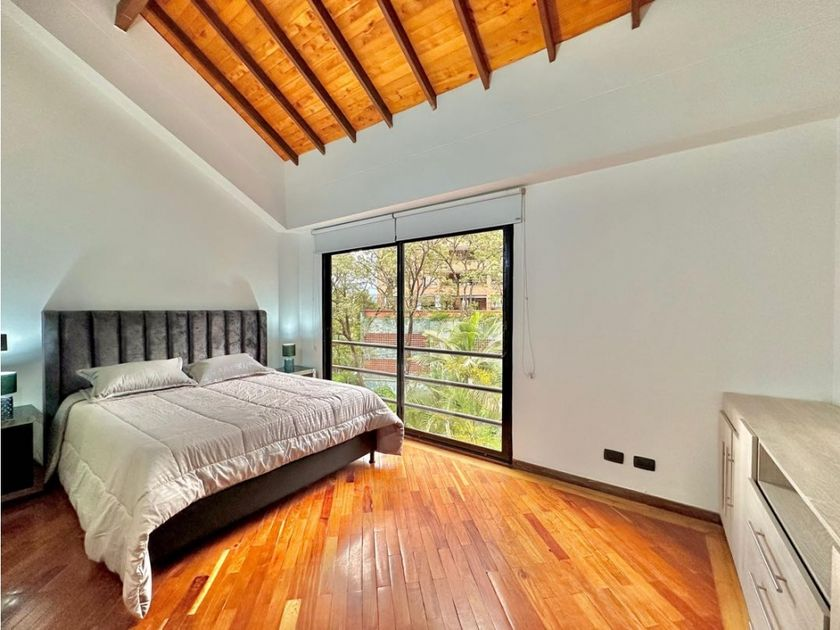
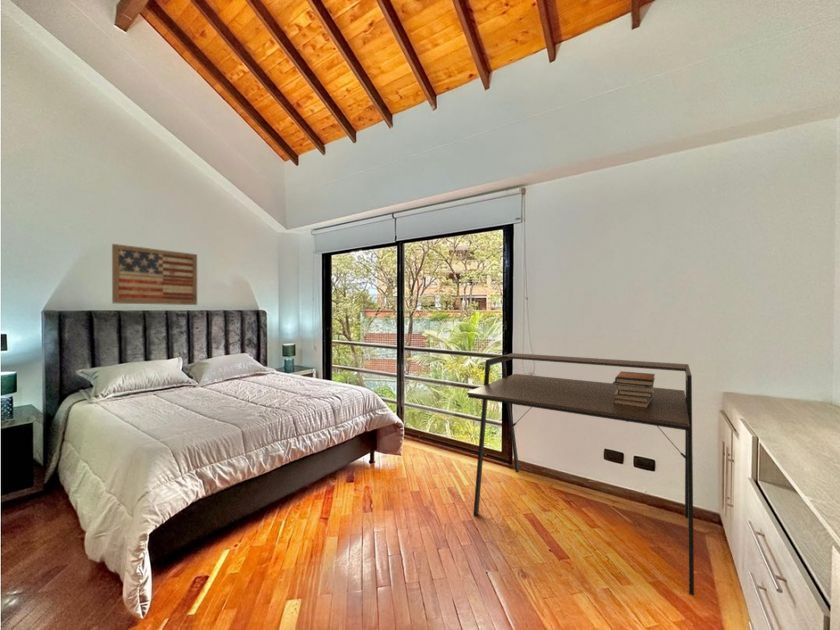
+ desk [466,352,695,597]
+ wall art [111,243,198,306]
+ book stack [612,370,656,408]
